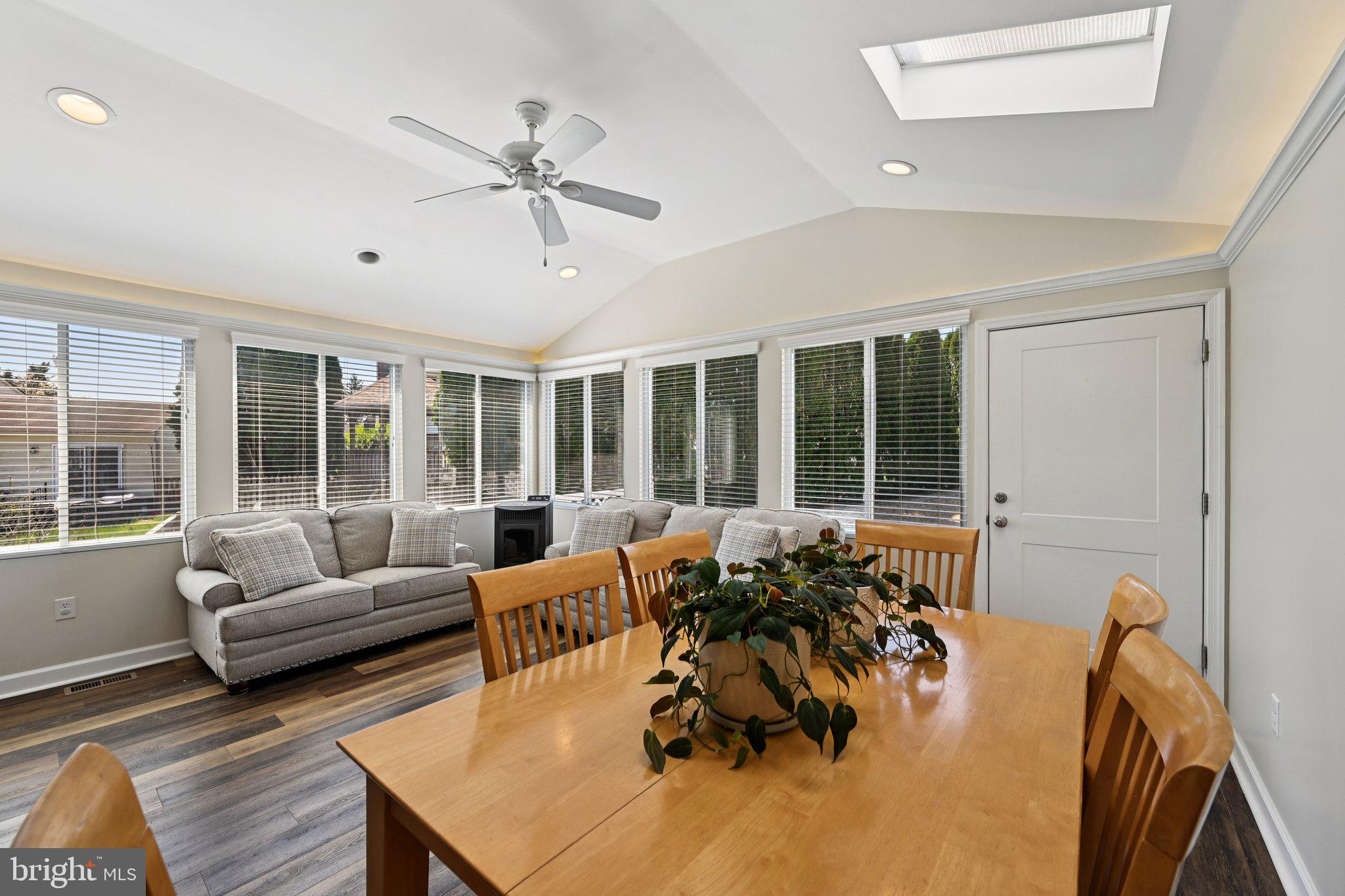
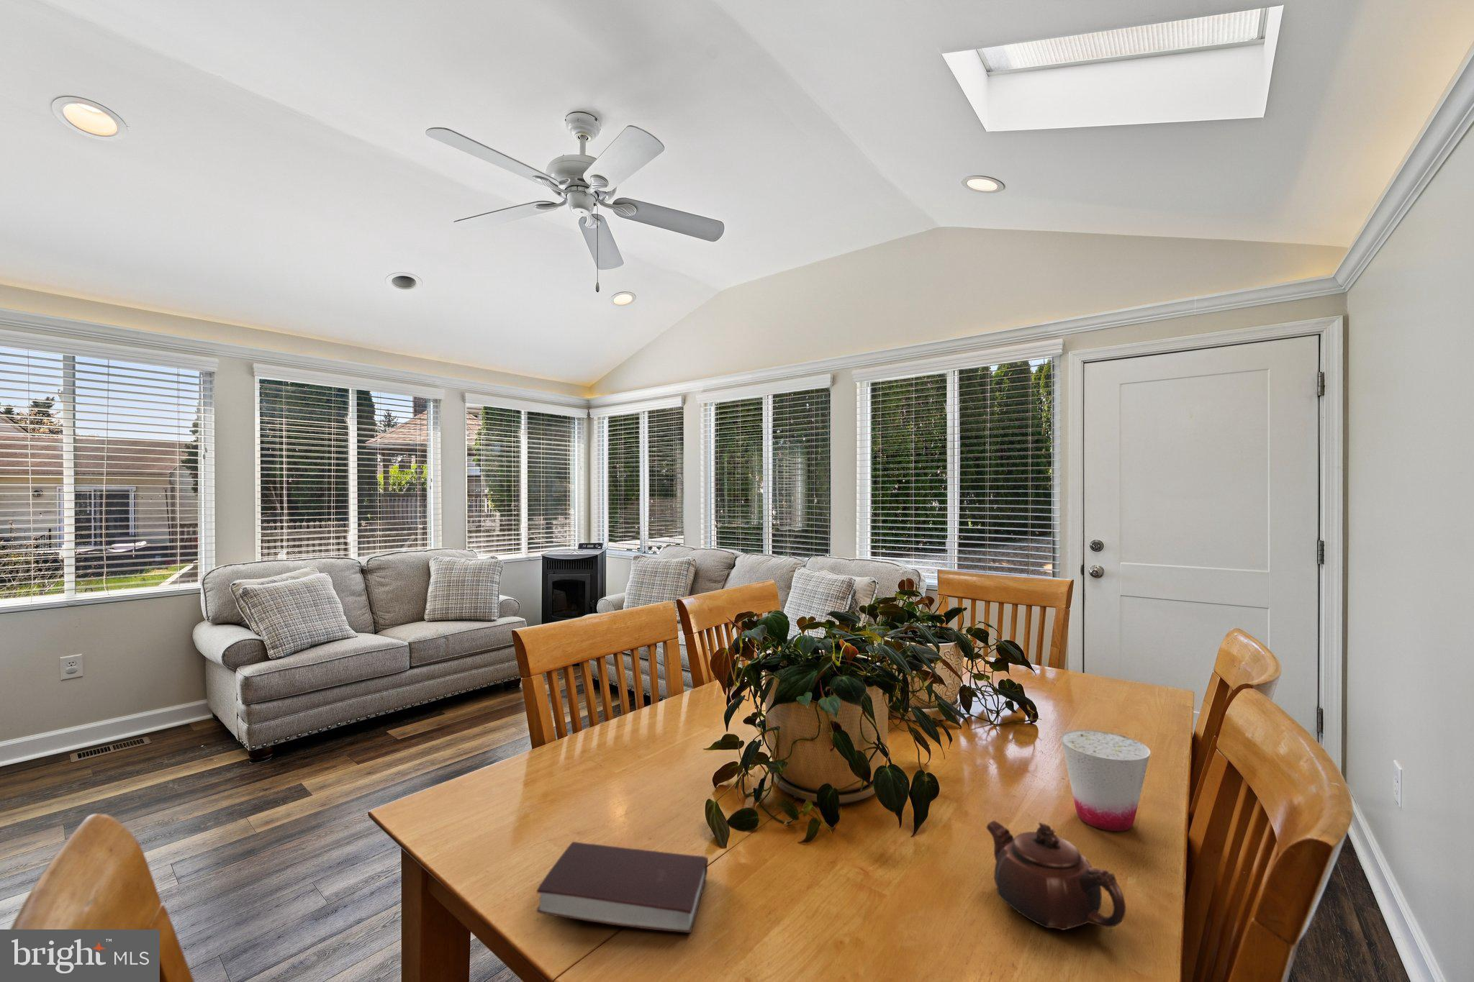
+ teapot [986,820,1127,930]
+ cup [1060,730,1151,832]
+ book [536,841,709,934]
